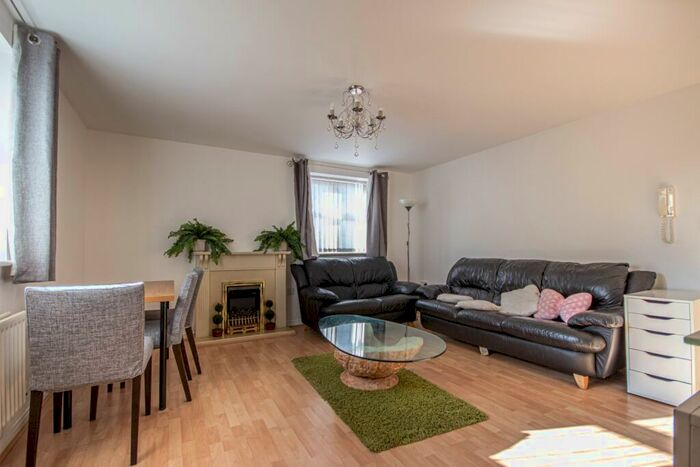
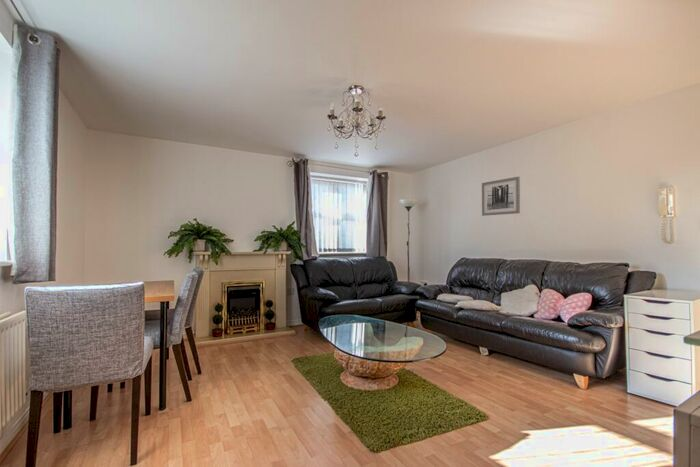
+ wall art [481,176,521,217]
